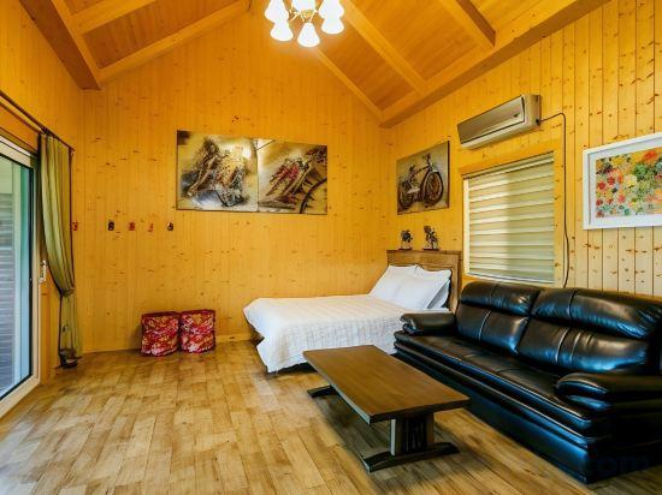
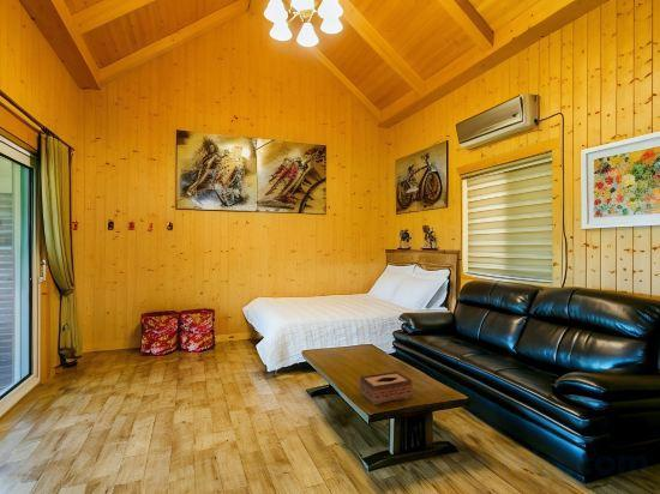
+ tissue box [359,370,414,406]
